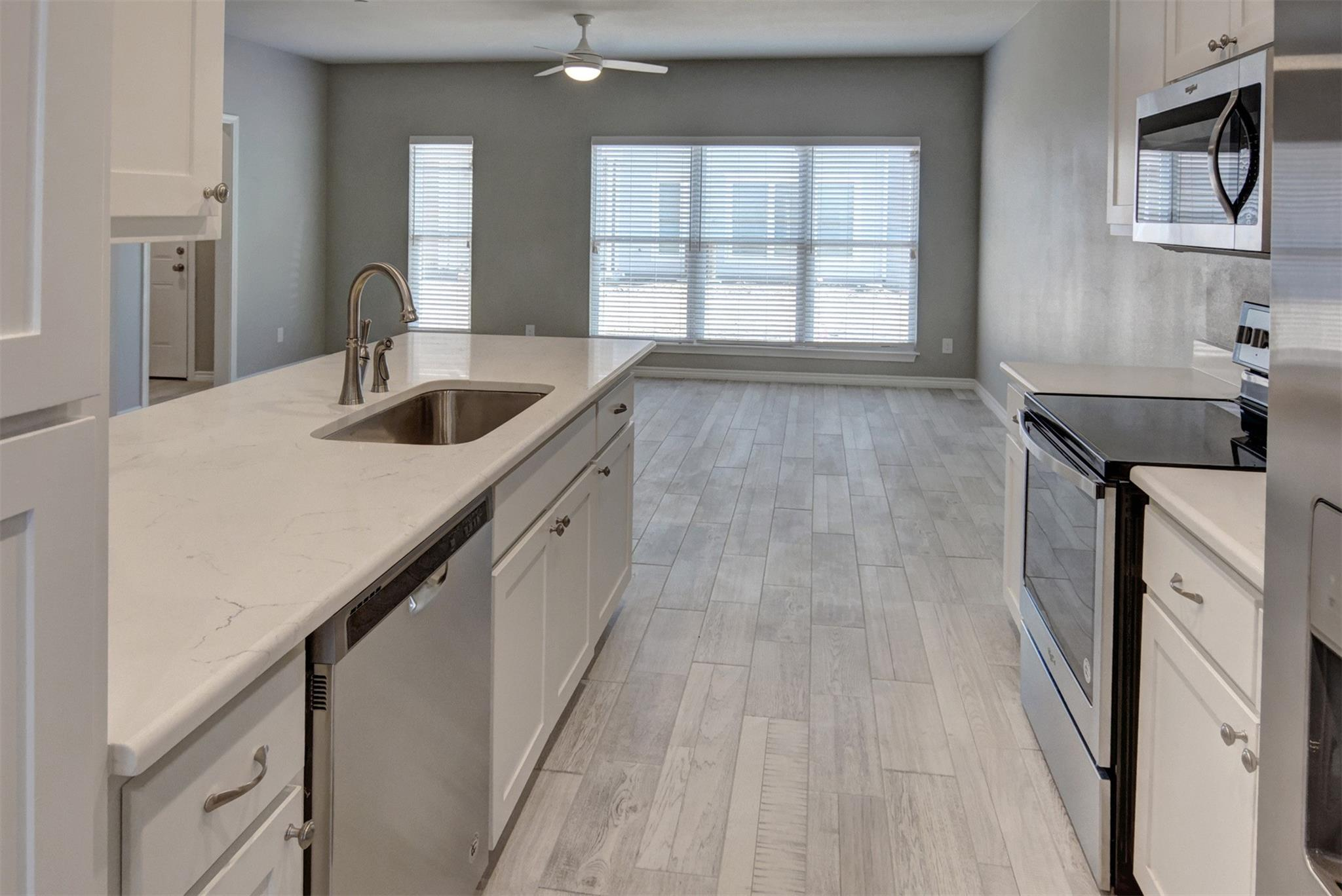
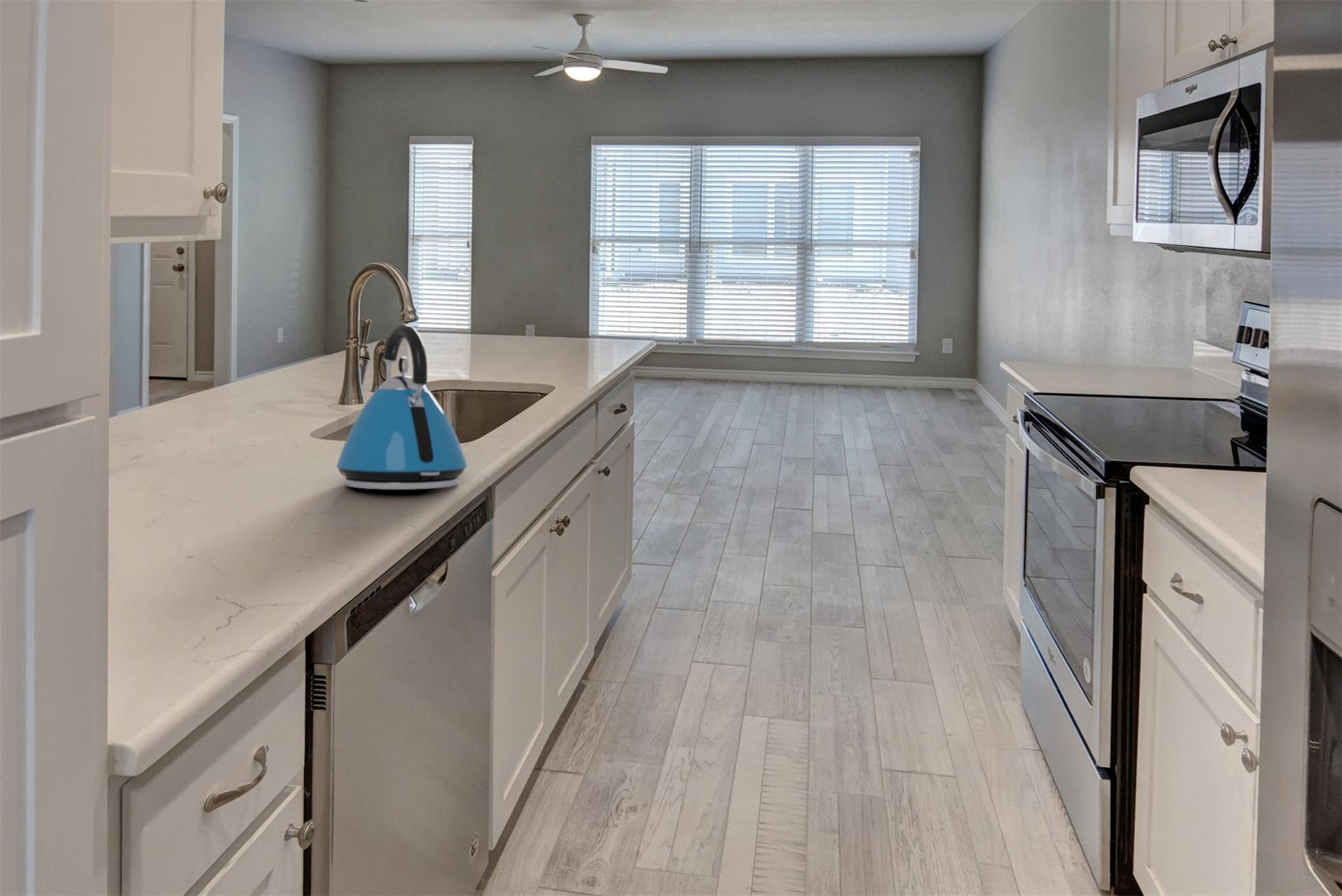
+ kettle [335,324,469,491]
